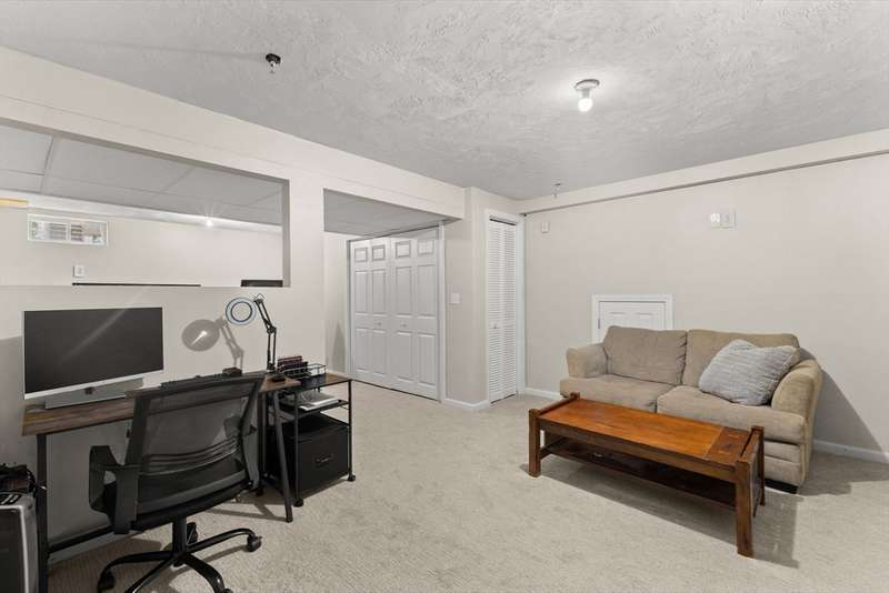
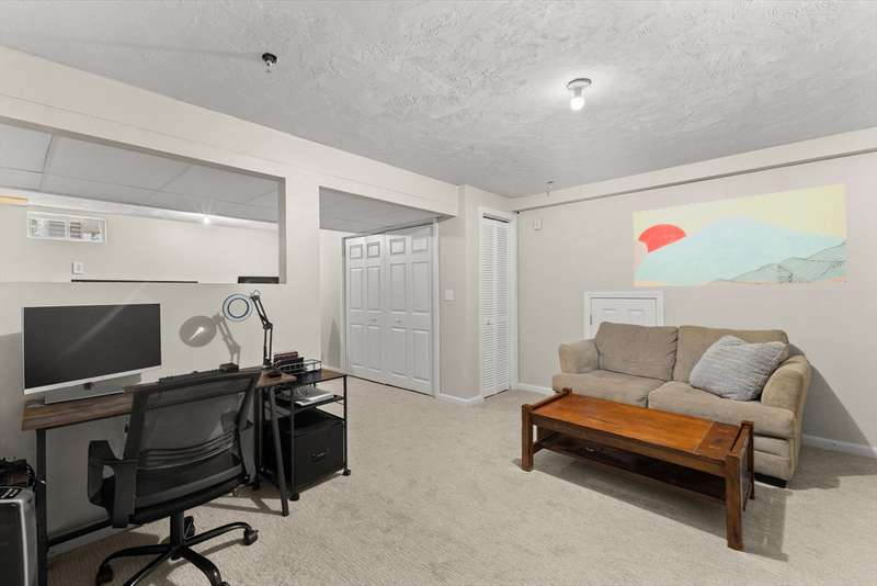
+ wall art [633,183,847,288]
